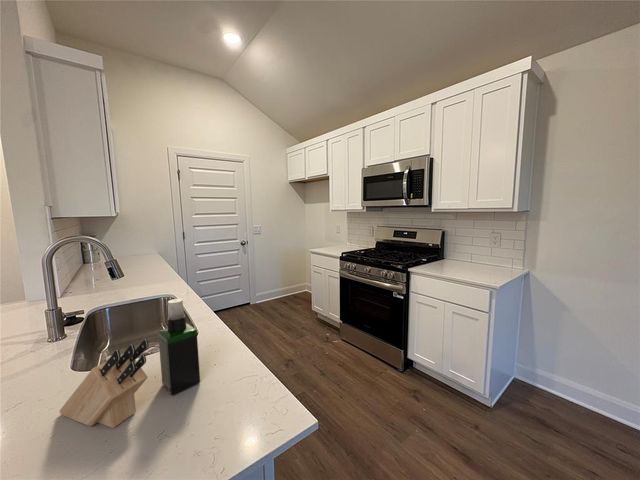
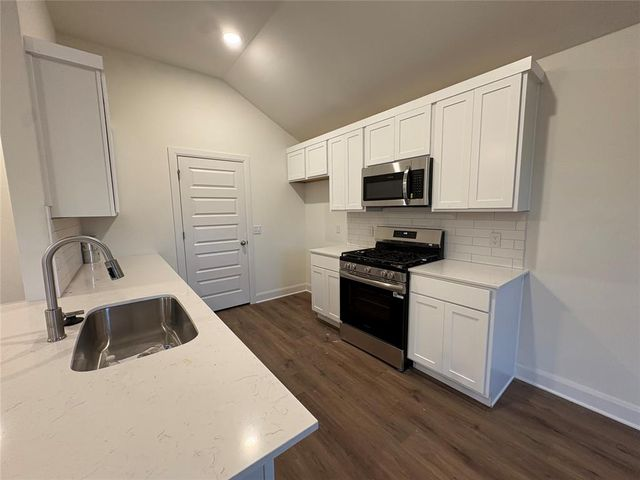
- spray bottle [157,298,201,396]
- knife block [58,338,150,429]
